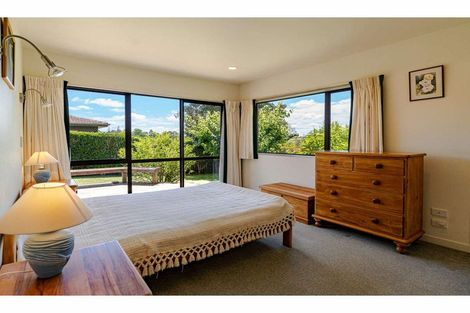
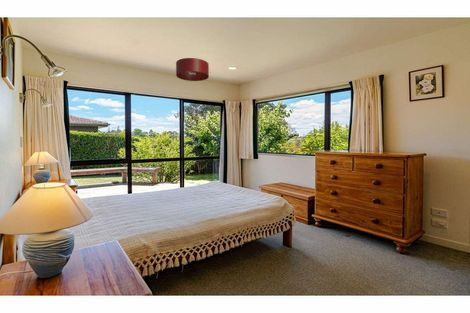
+ ceiling light fixture [175,57,210,82]
